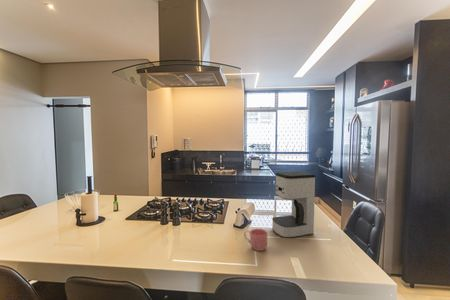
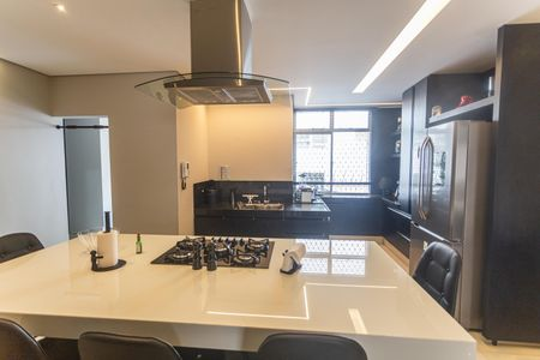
- coffee maker [271,170,317,239]
- mug [243,228,268,252]
